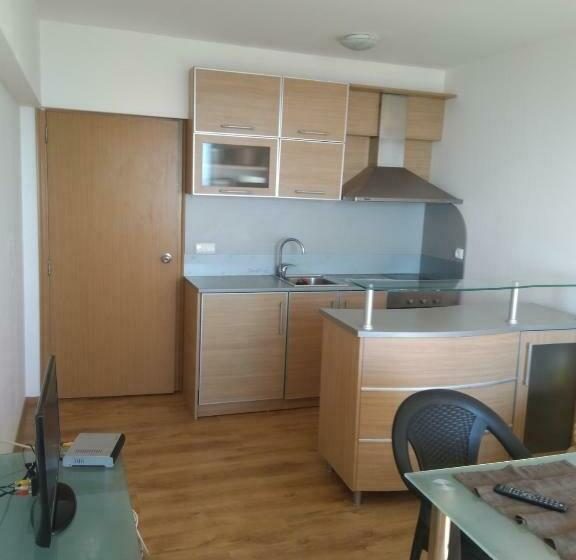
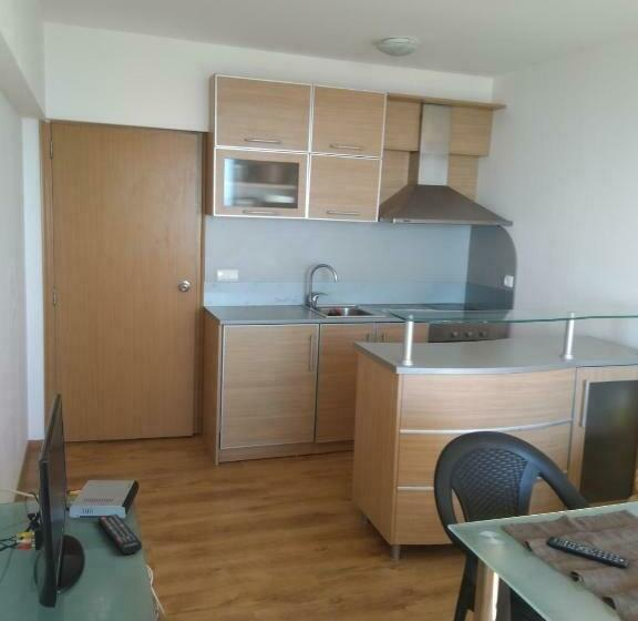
+ remote control [96,513,143,556]
